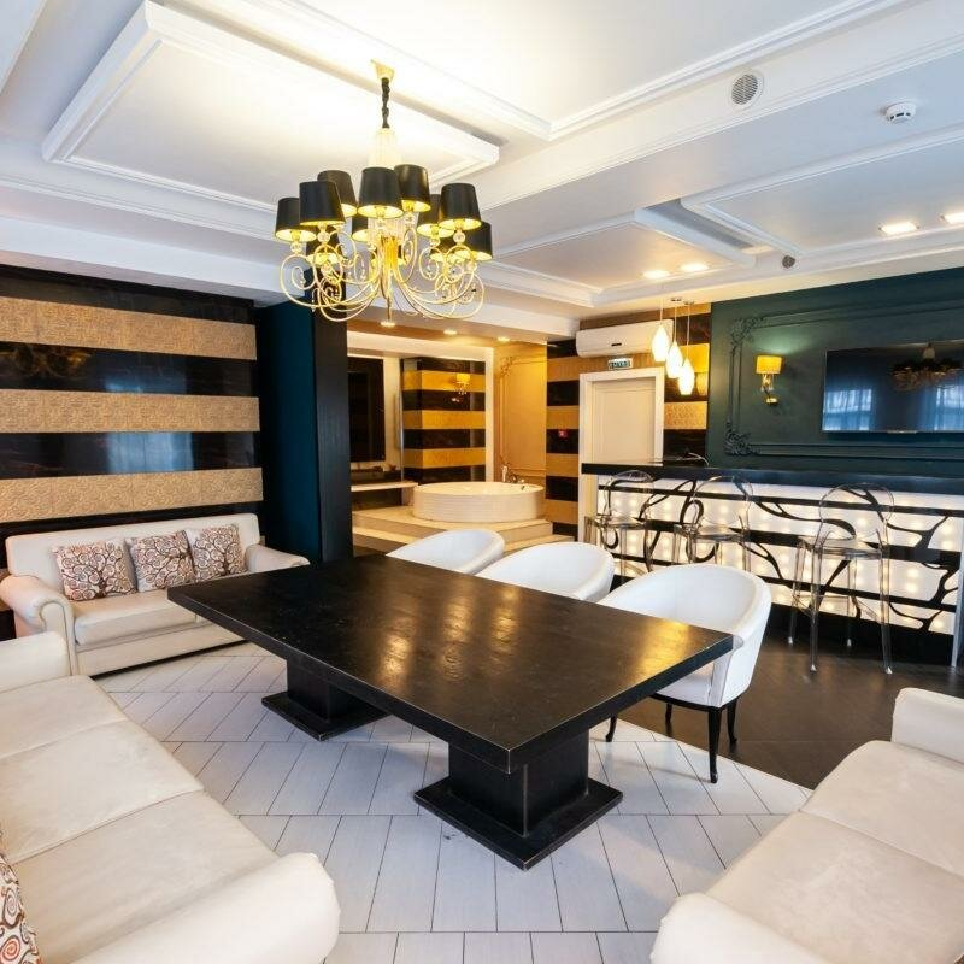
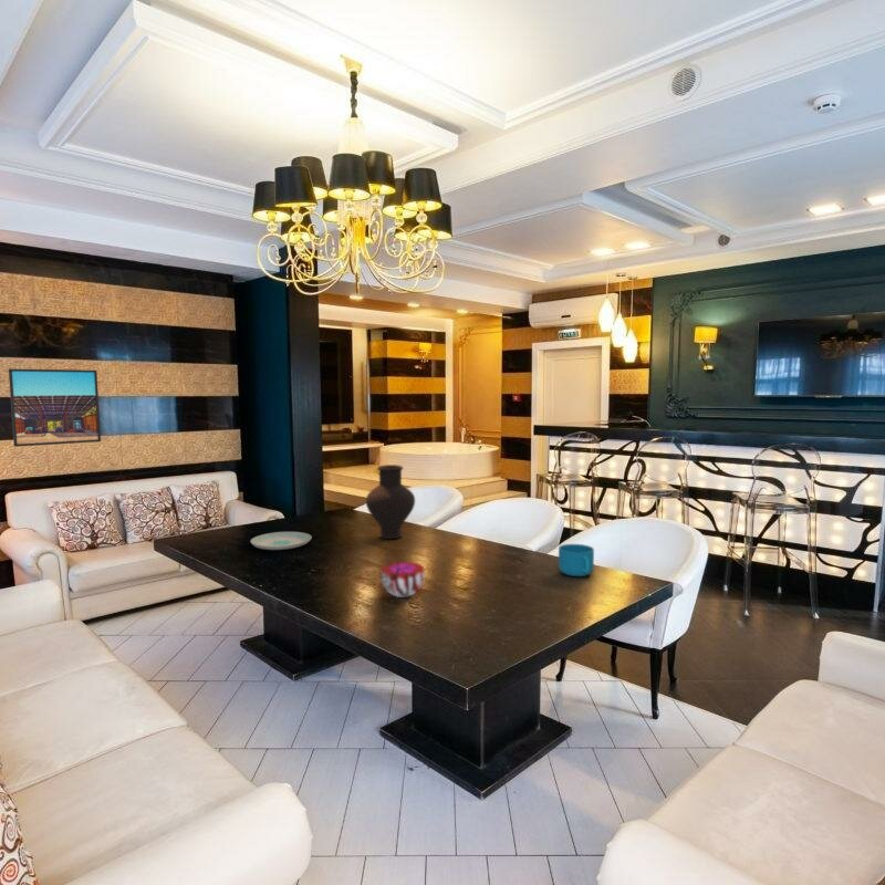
+ plate [249,531,313,551]
+ cup [558,543,595,577]
+ vase [365,464,416,540]
+ decorative bowl [381,561,426,598]
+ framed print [8,367,102,448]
